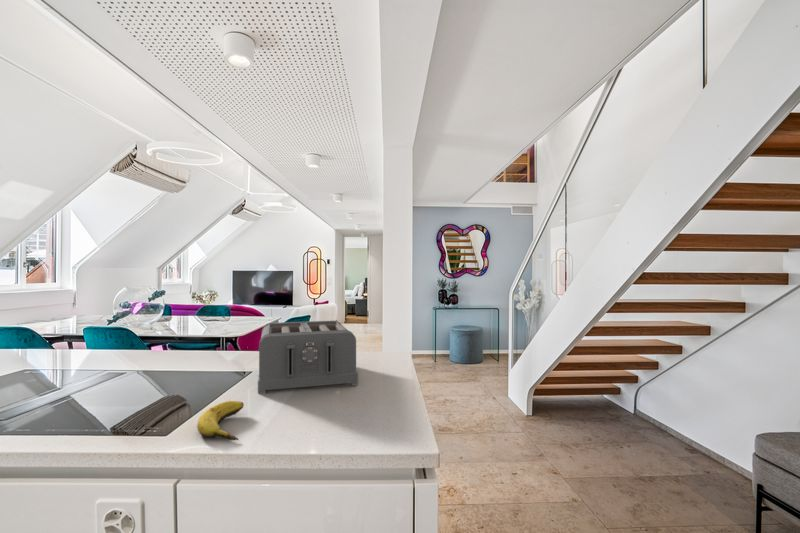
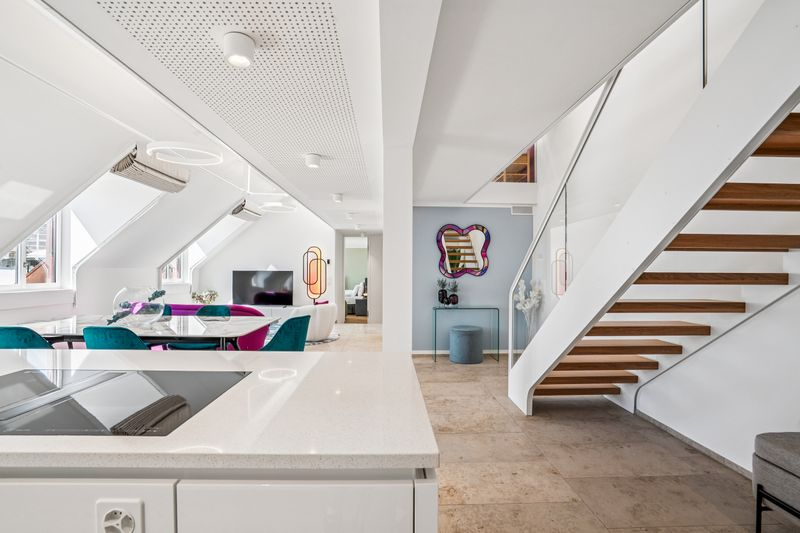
- banana [196,400,245,441]
- toaster [257,319,359,395]
